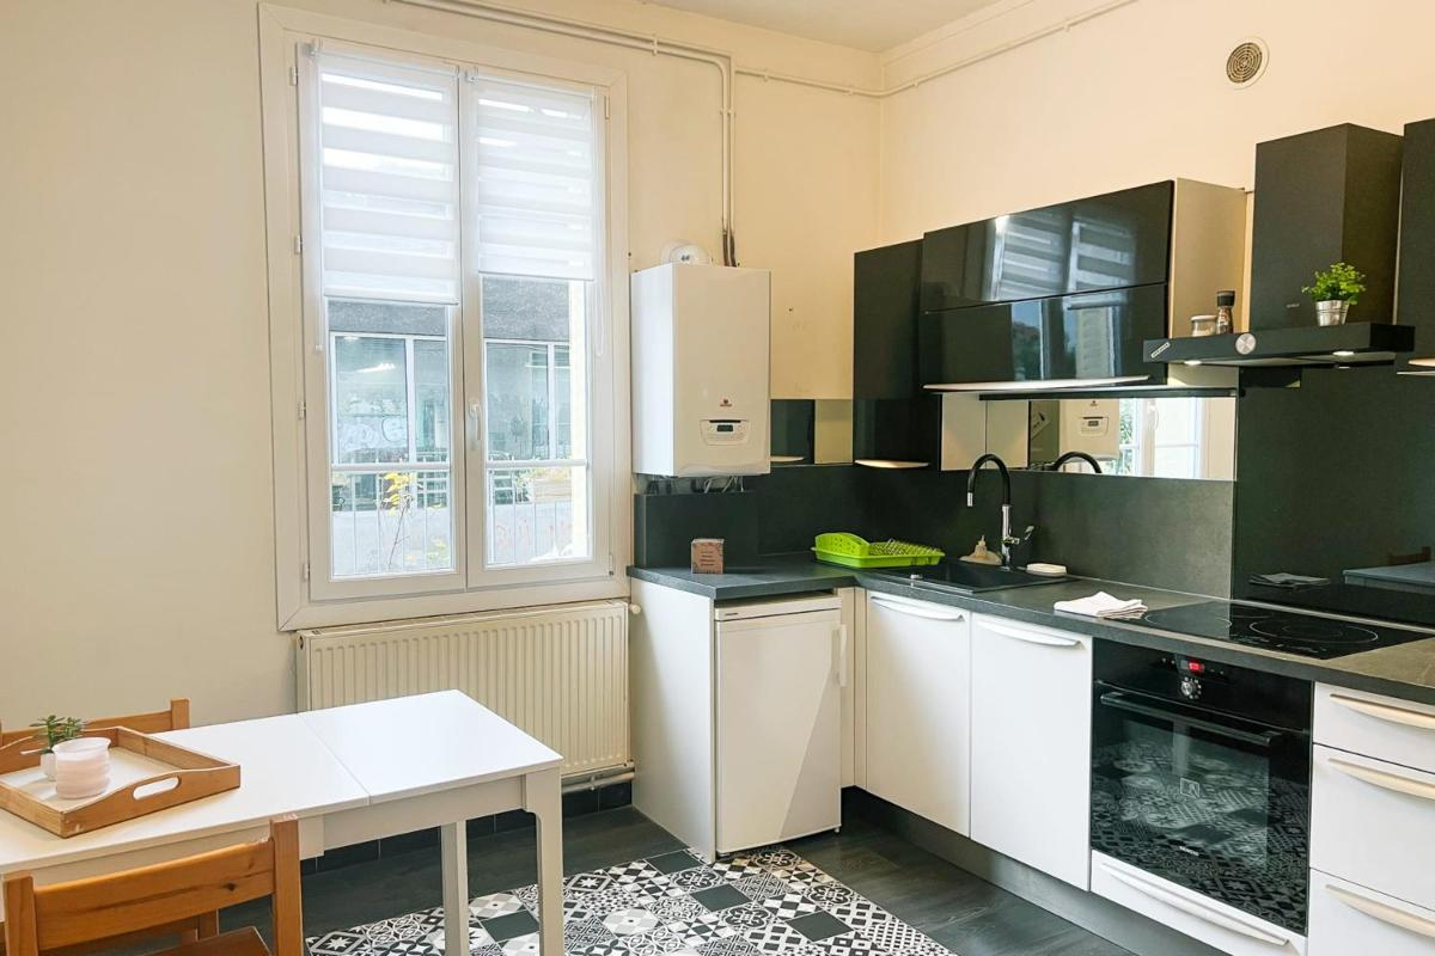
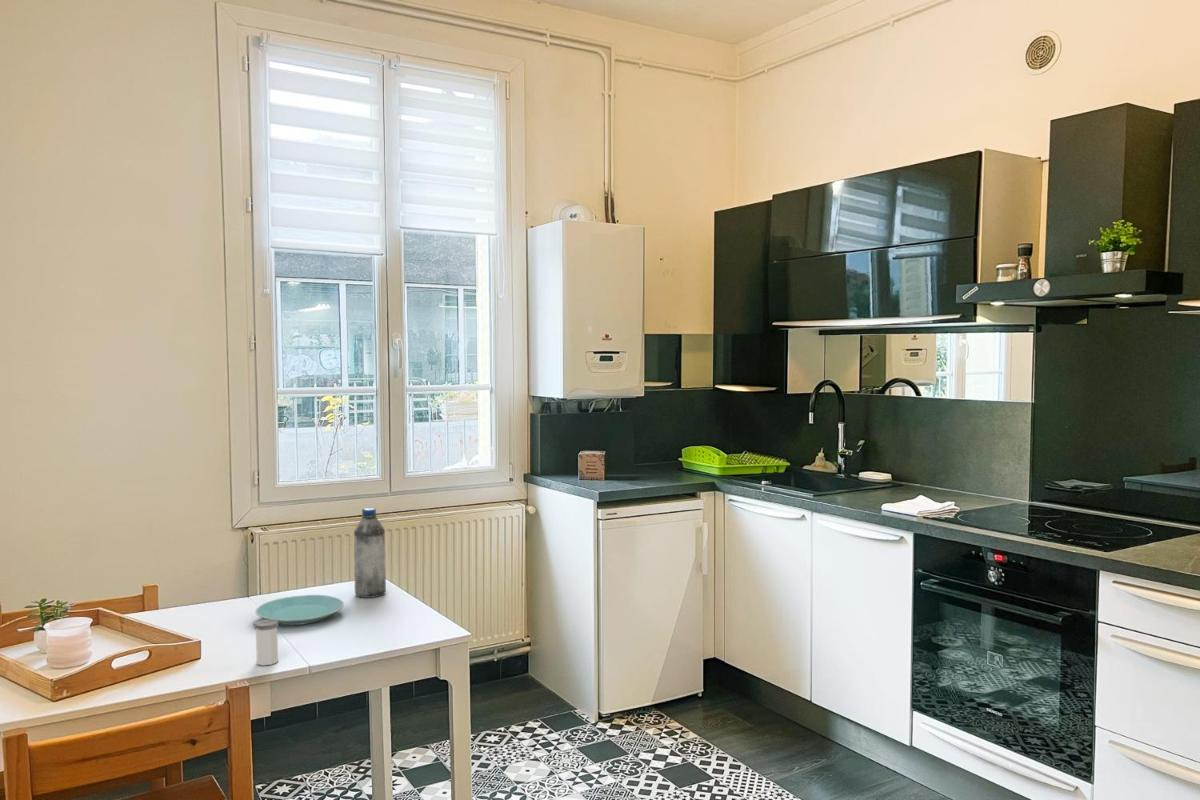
+ plate [254,594,345,626]
+ salt shaker [254,619,279,666]
+ water bottle [353,507,387,599]
